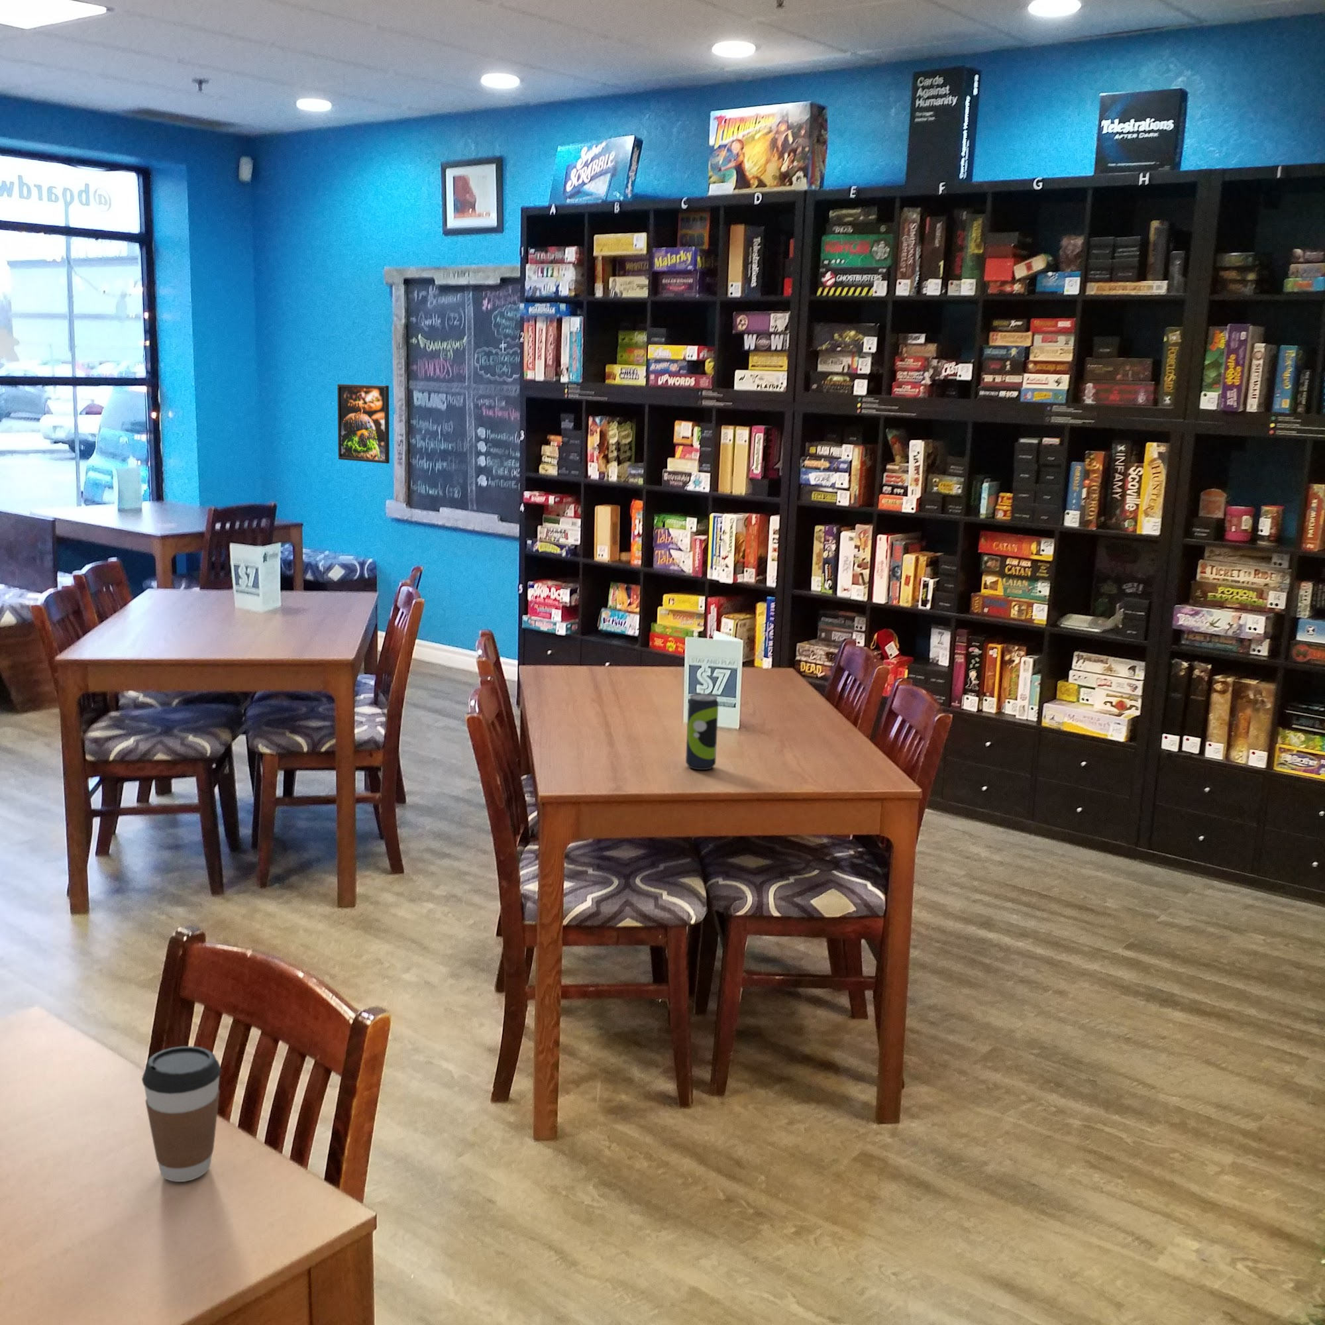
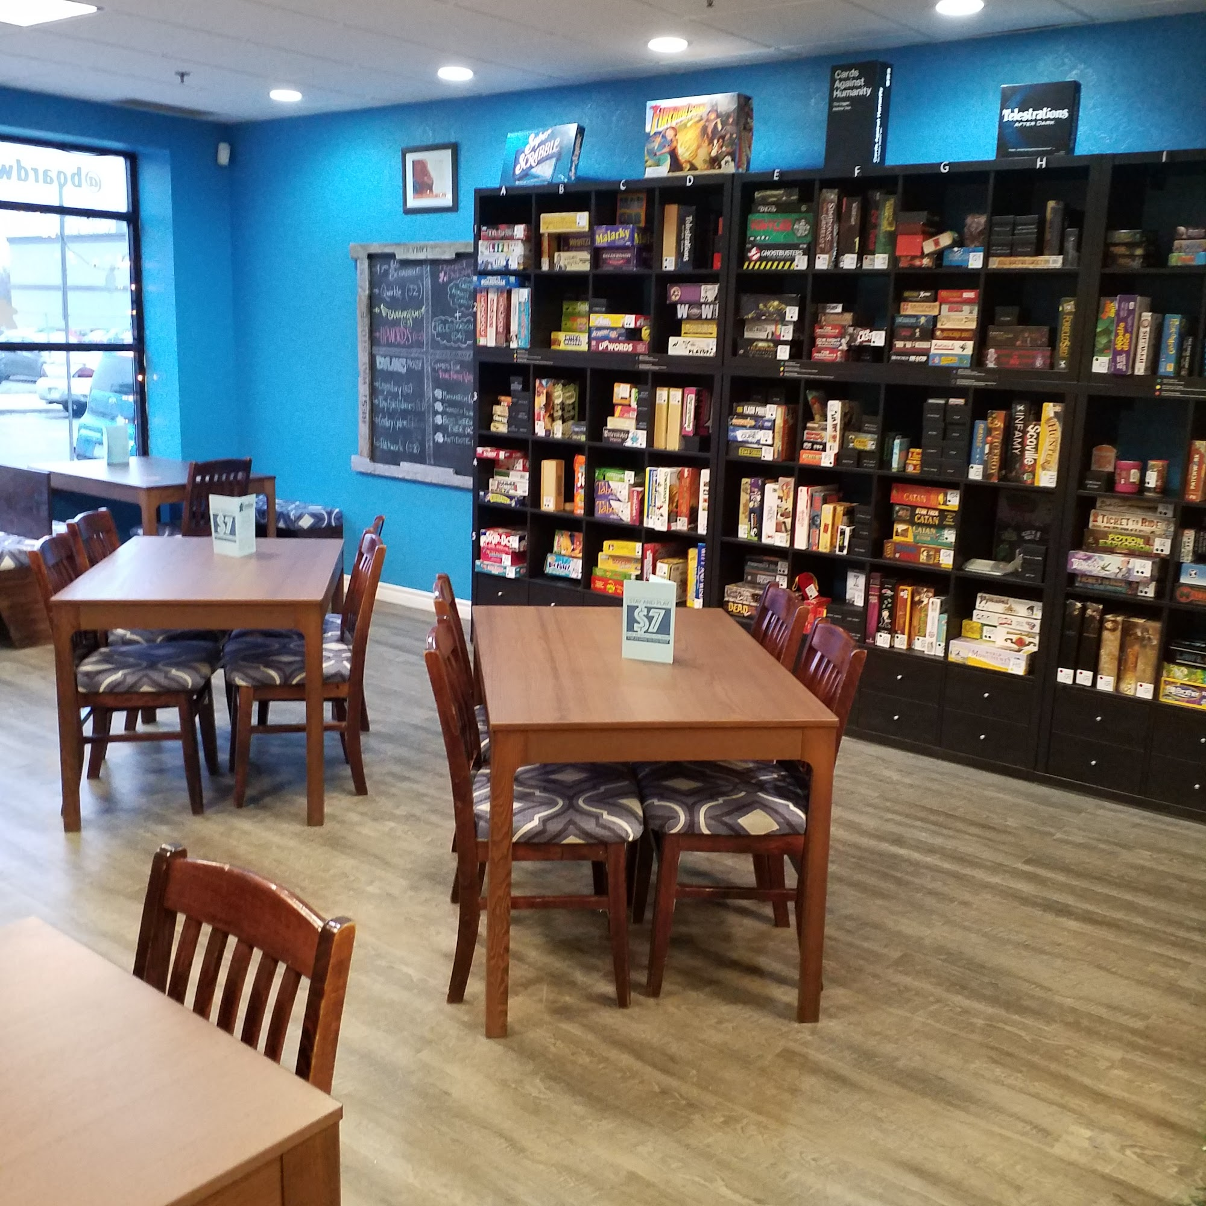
- beverage can [686,693,718,770]
- coffee cup [141,1046,222,1183]
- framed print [336,383,391,465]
